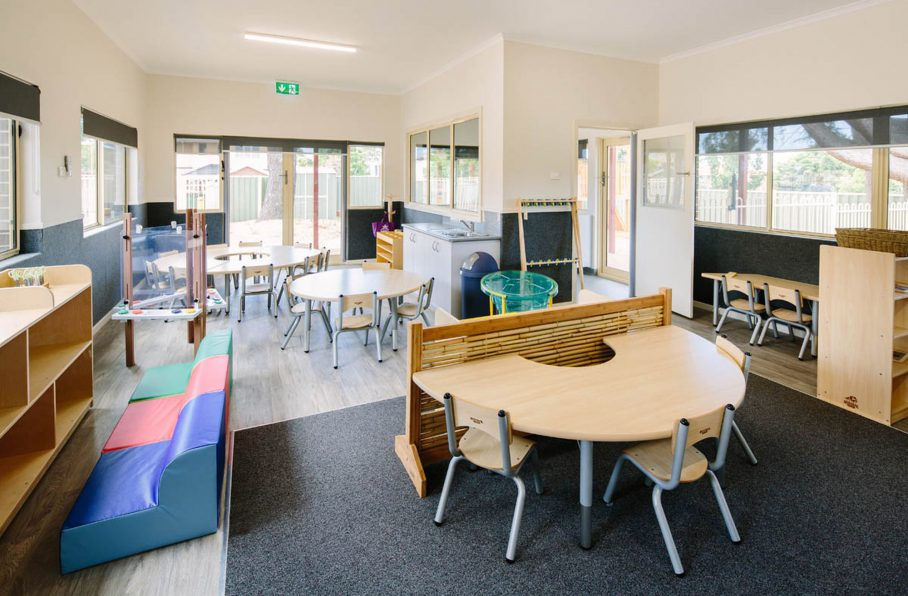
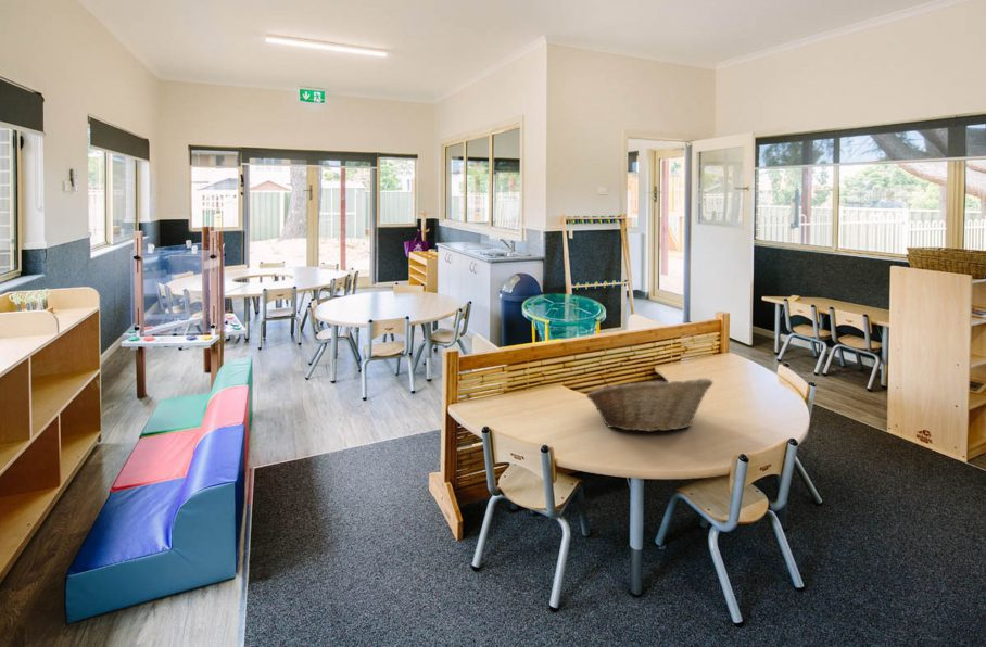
+ fruit basket [585,377,715,433]
